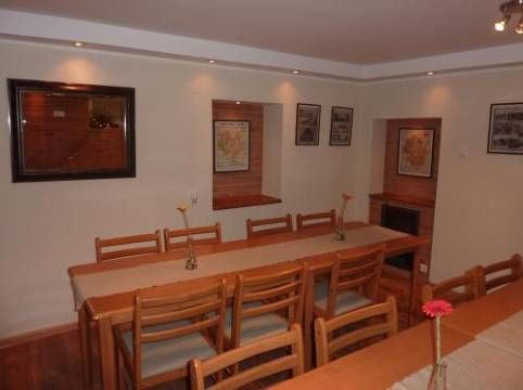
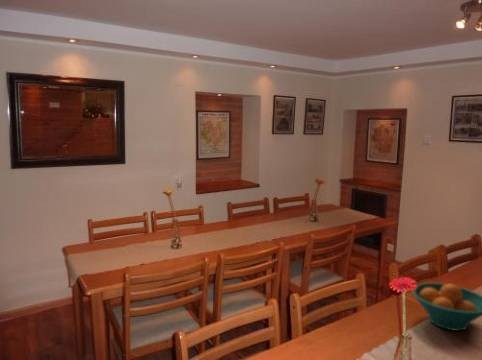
+ fruit bowl [411,282,482,332]
